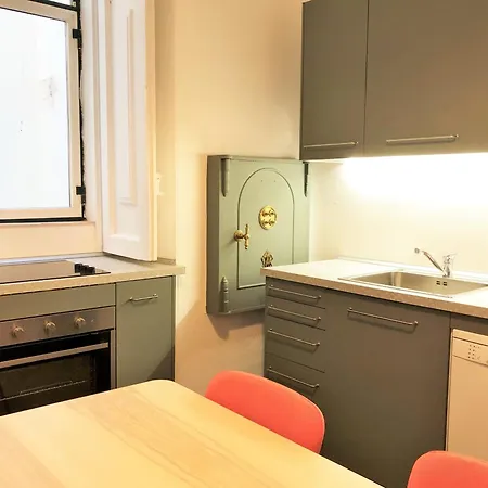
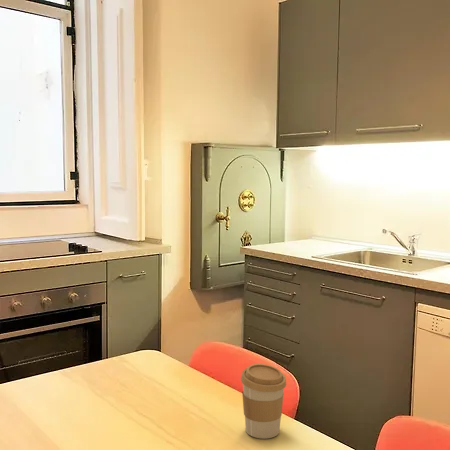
+ coffee cup [240,363,287,440]
